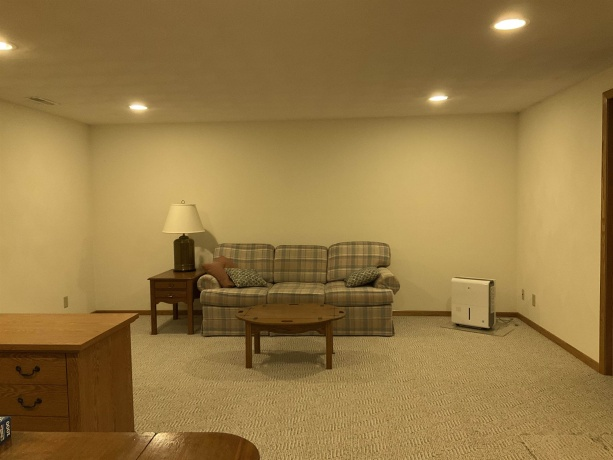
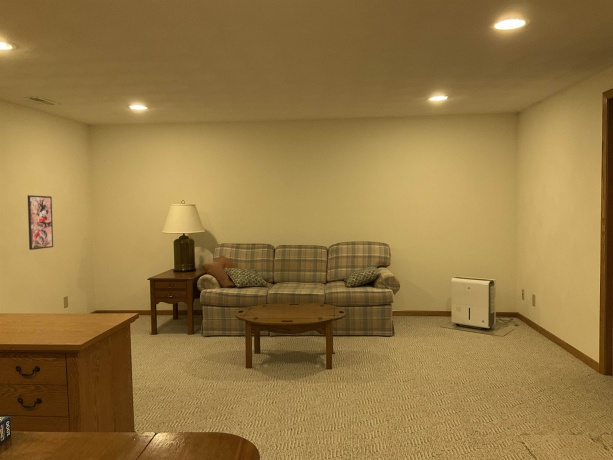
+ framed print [27,194,54,251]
